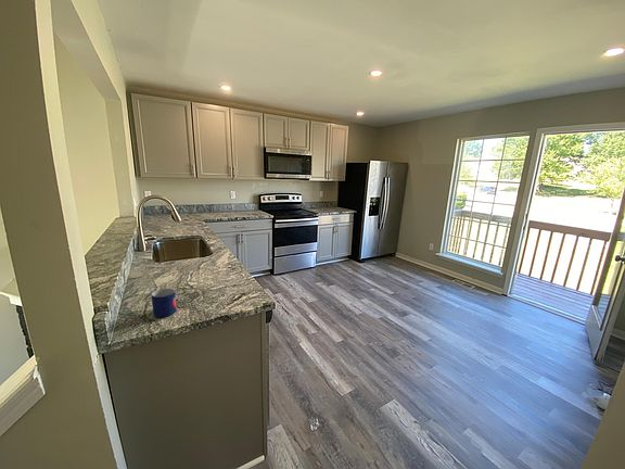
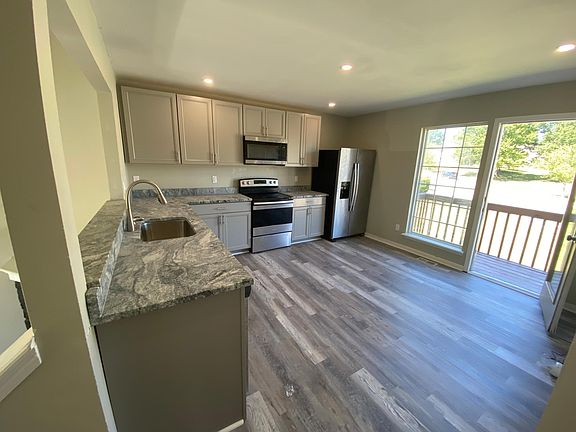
- mug [150,288,178,318]
